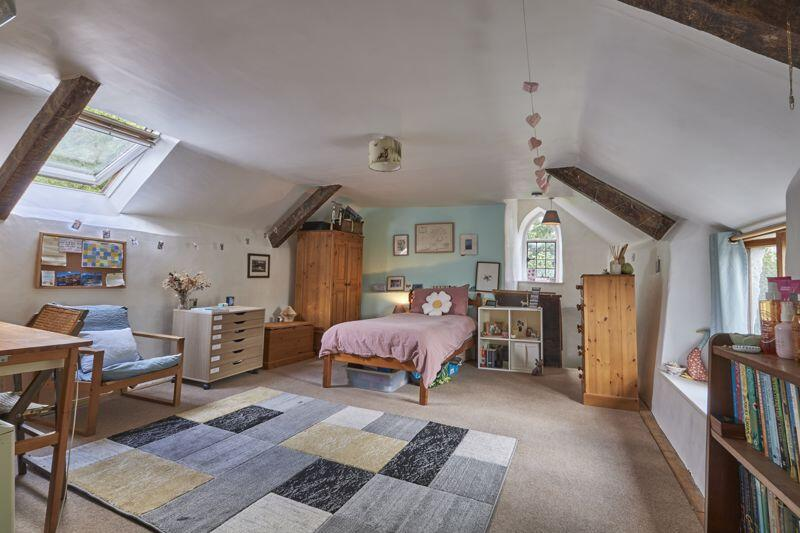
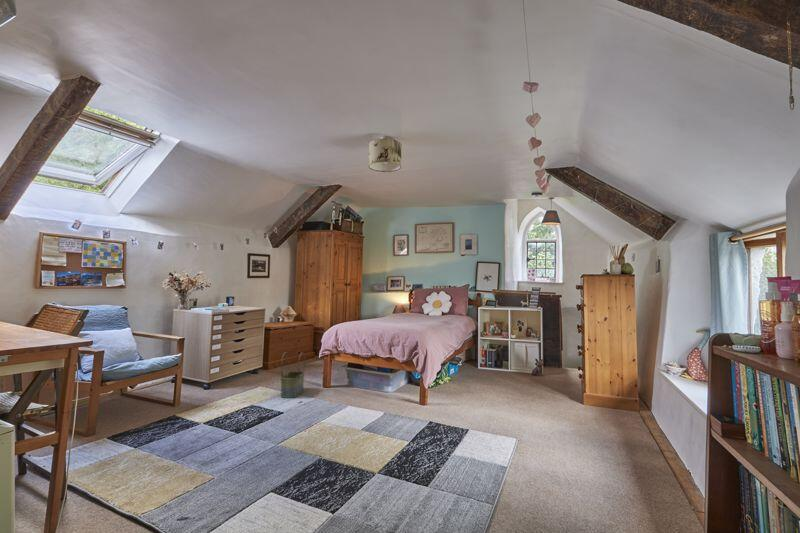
+ basket [280,351,306,399]
